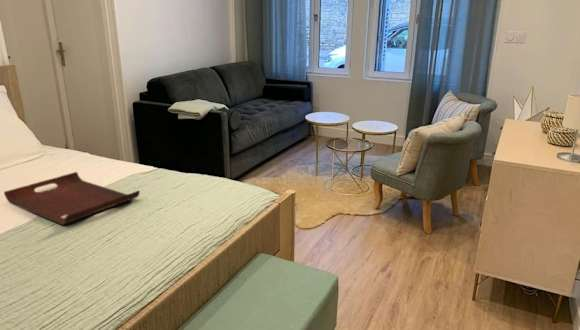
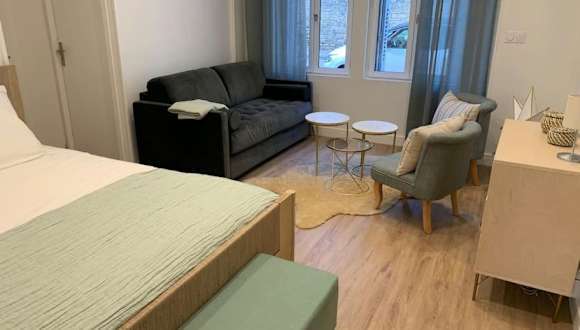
- serving tray [3,171,141,226]
